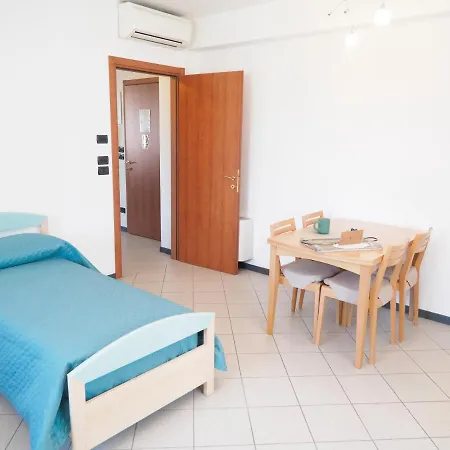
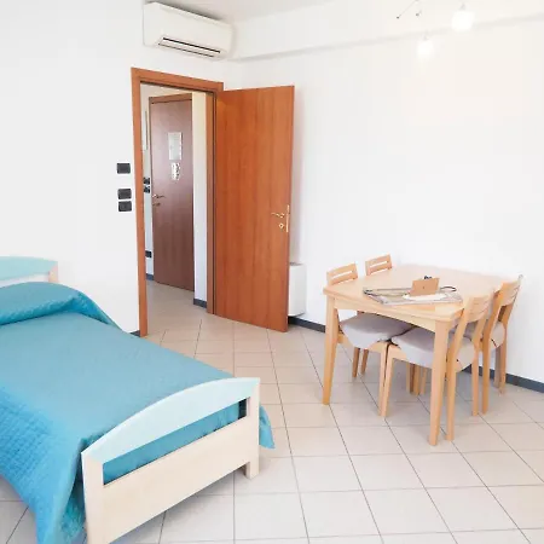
- mug [312,217,331,235]
